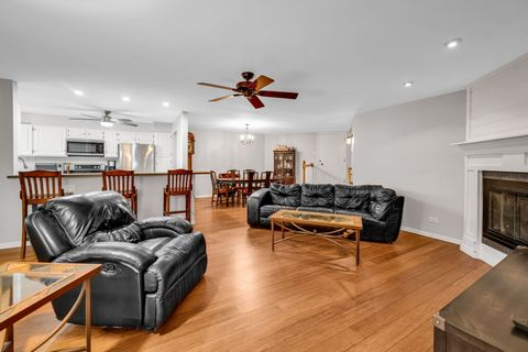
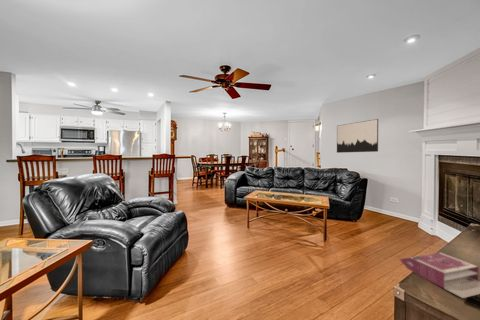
+ wall art [336,118,379,154]
+ book [398,252,480,299]
